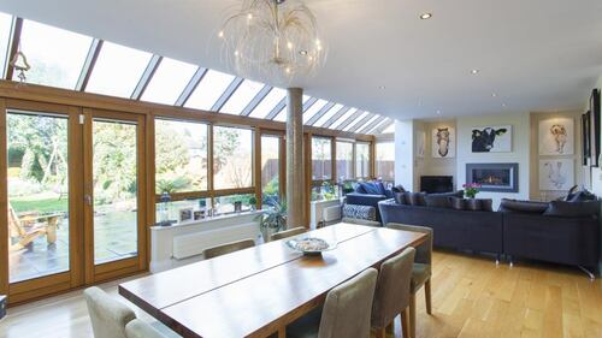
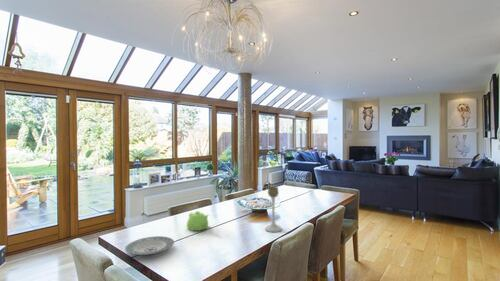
+ candle holder [264,186,283,233]
+ teapot [186,210,209,232]
+ plate [124,235,175,256]
